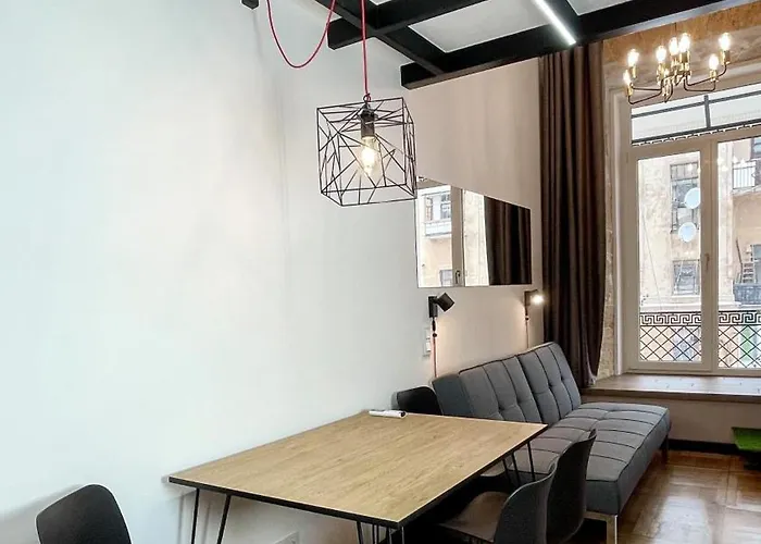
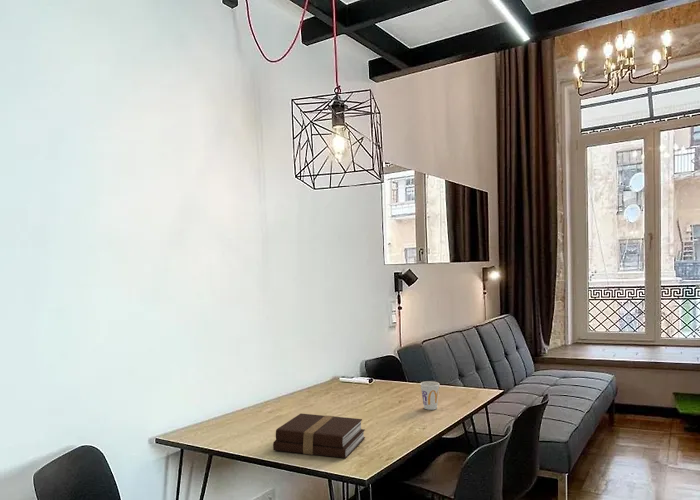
+ cup [419,380,440,411]
+ book [272,413,366,459]
